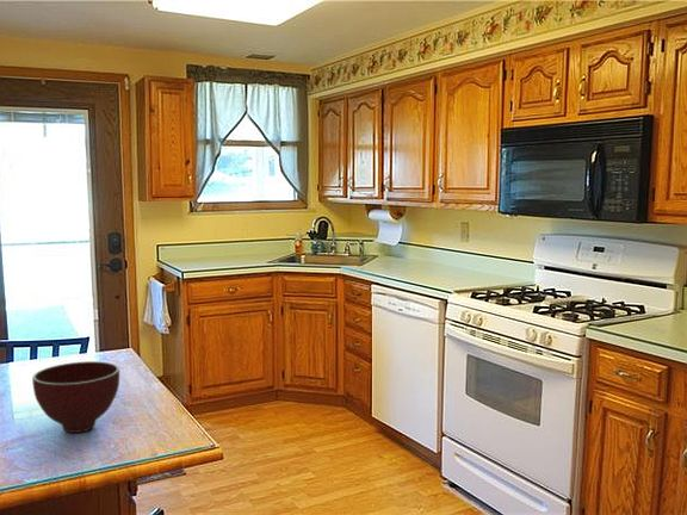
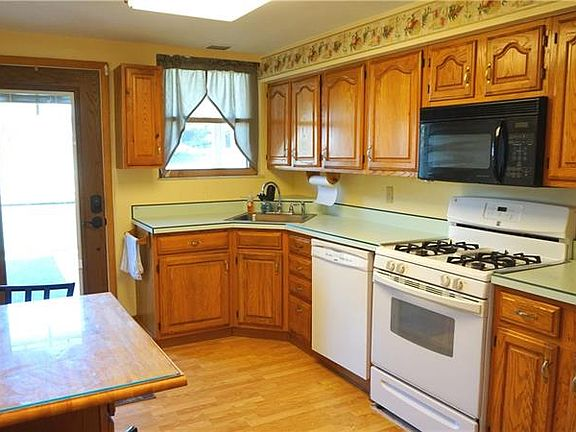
- bowl [31,360,120,434]
